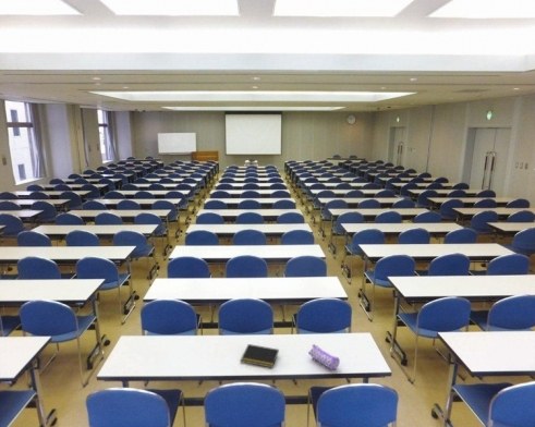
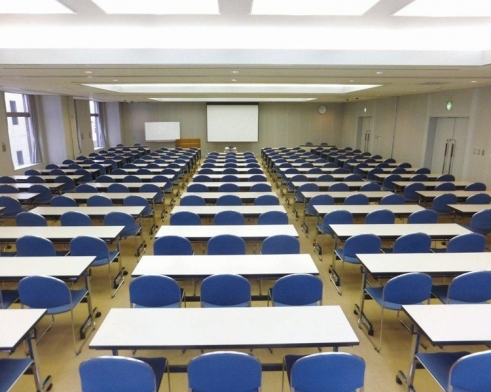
- notepad [240,343,280,369]
- pencil case [307,343,341,370]
